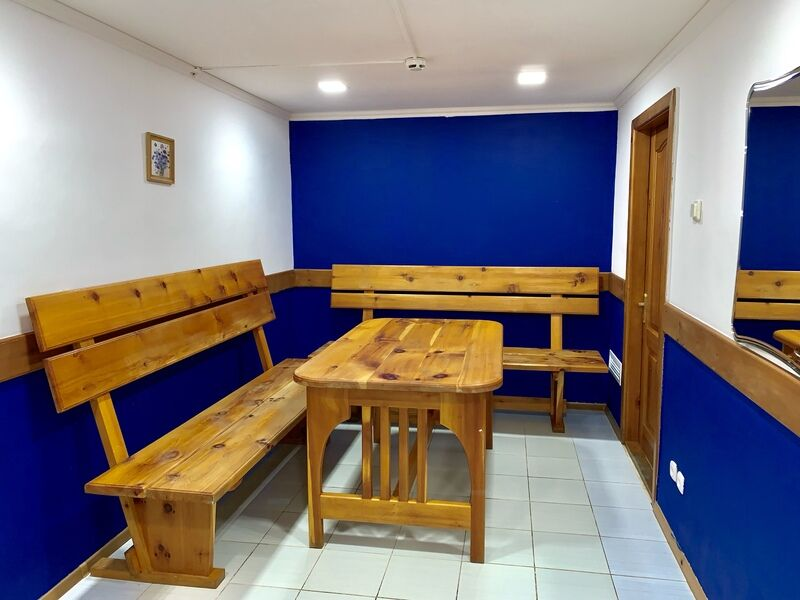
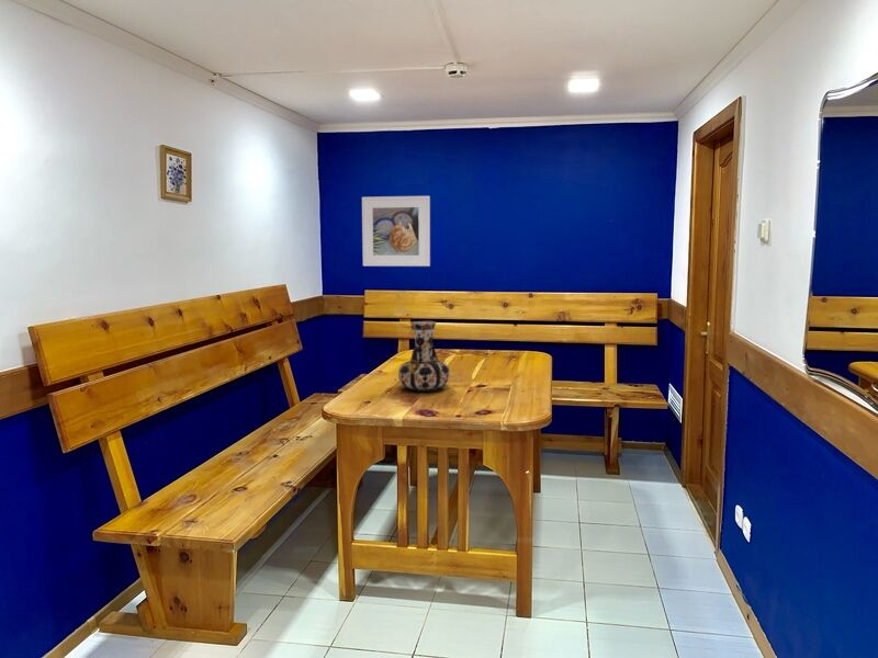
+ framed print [361,195,431,268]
+ vase [397,320,451,393]
